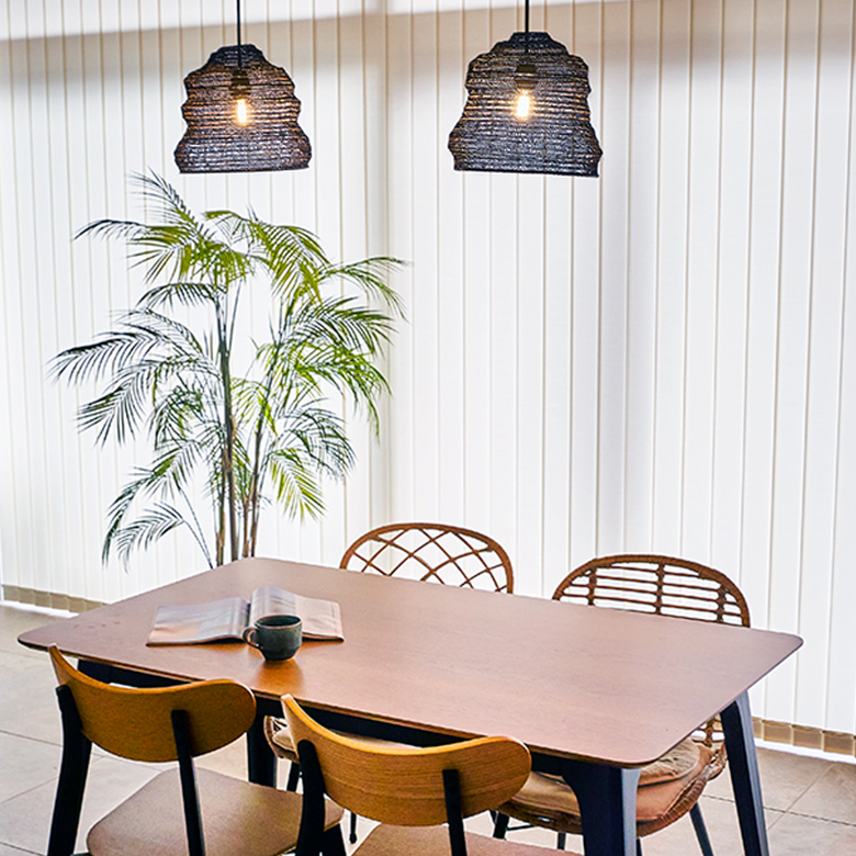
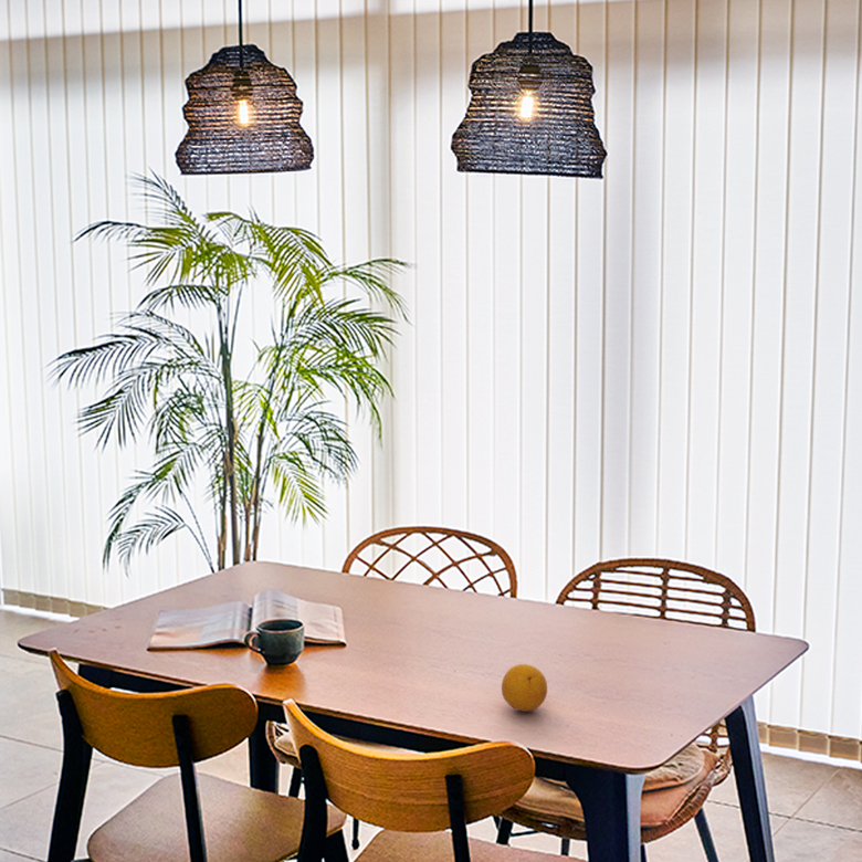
+ fruit [501,663,548,713]
